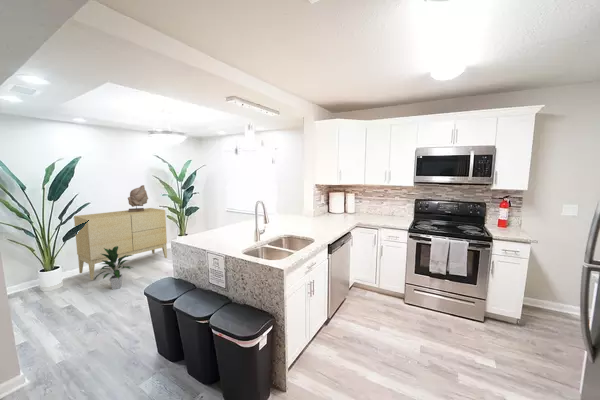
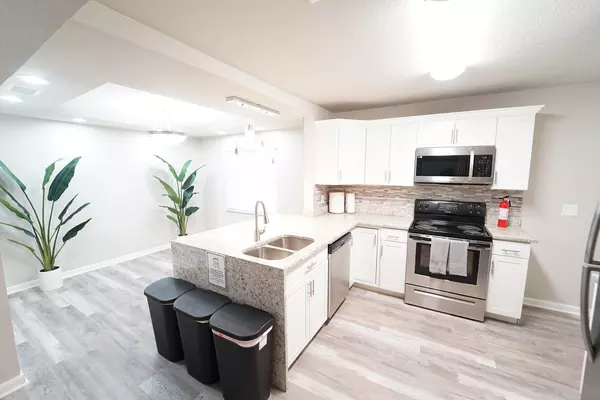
- sideboard [73,207,168,281]
- sculpture bust [127,184,149,212]
- indoor plant [93,246,134,290]
